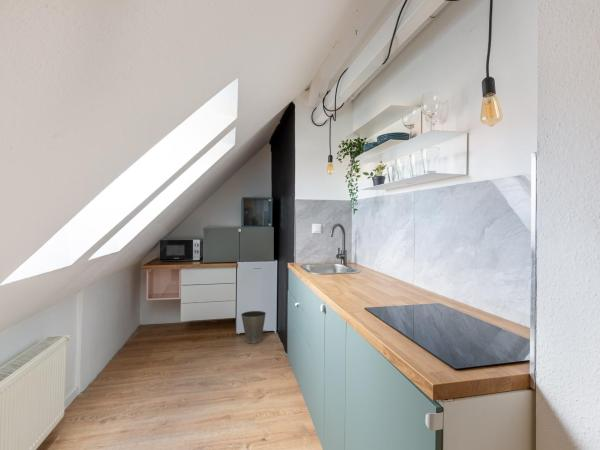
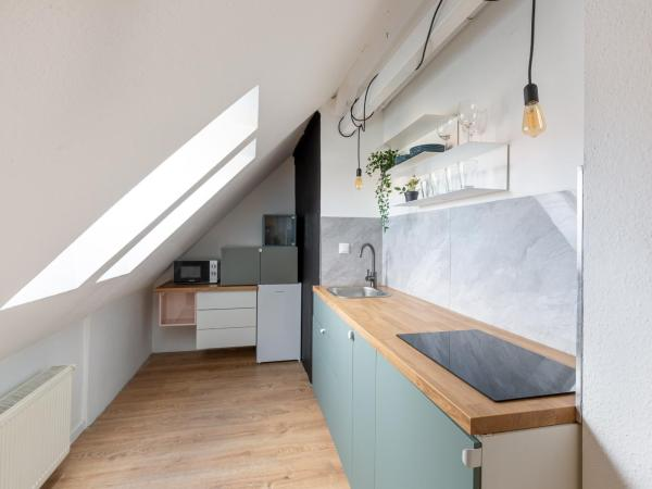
- waste basket [240,310,267,345]
